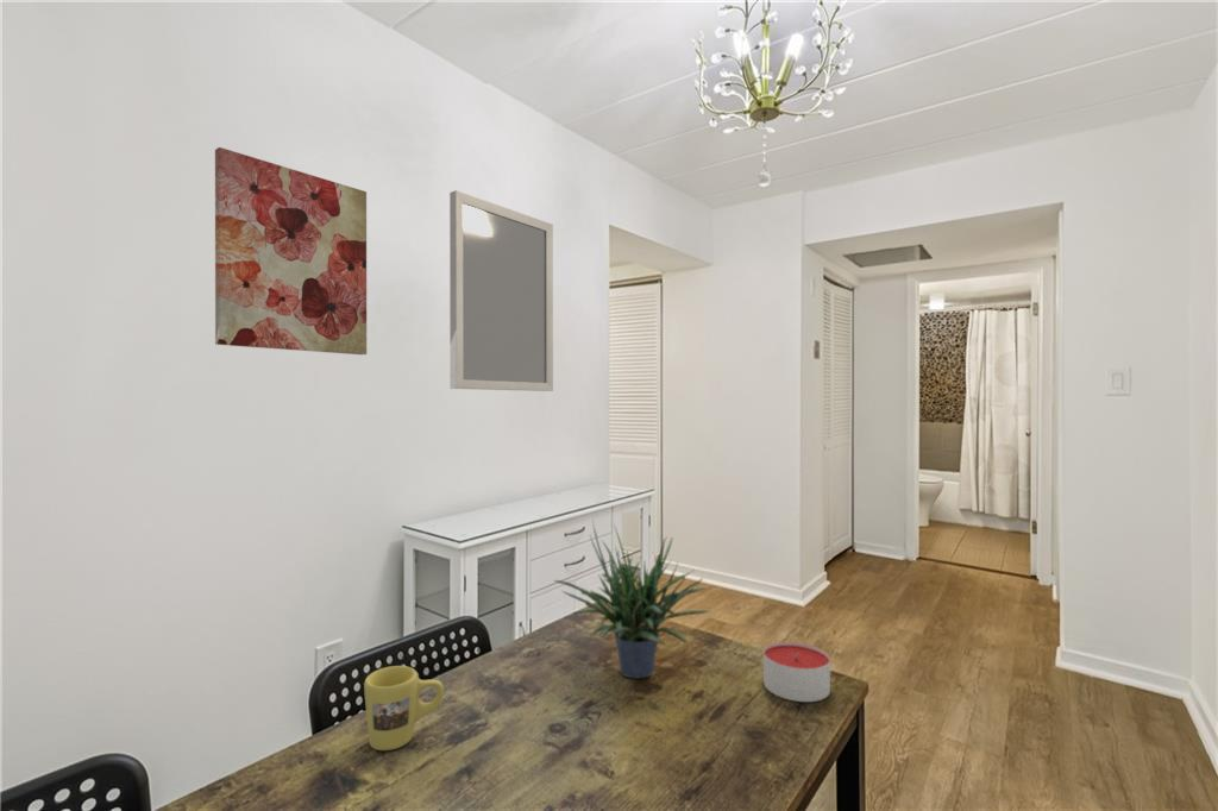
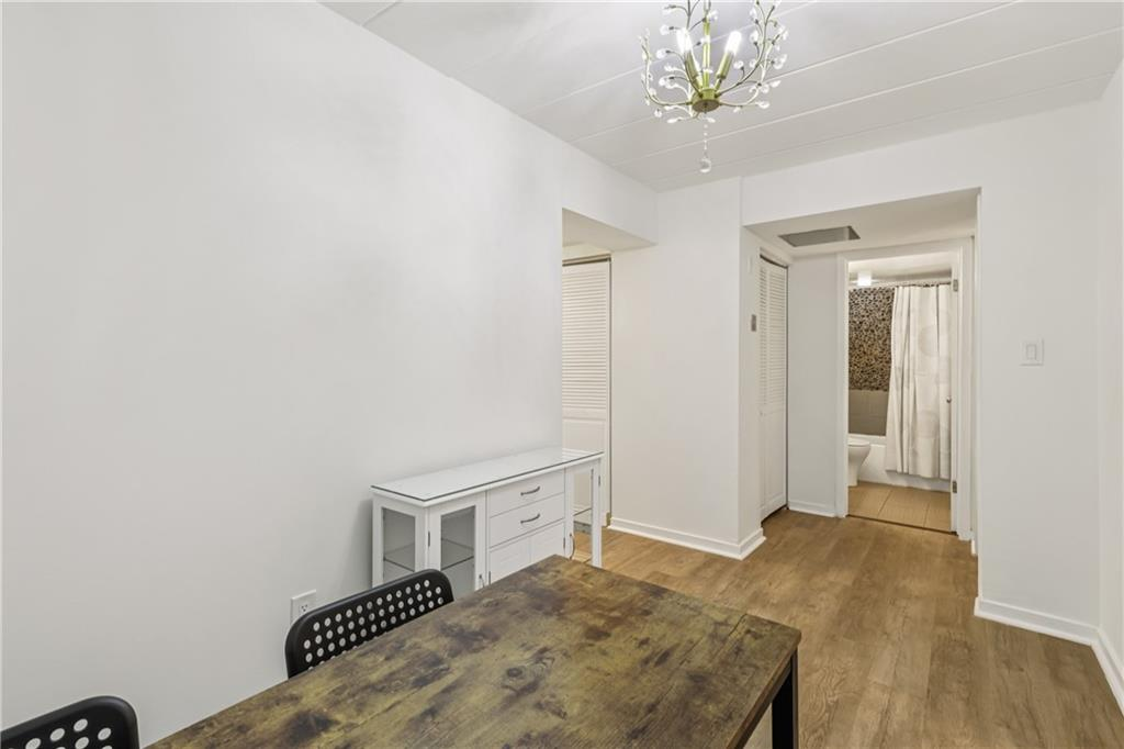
- mug [363,665,445,752]
- candle [762,641,831,703]
- home mirror [448,189,554,392]
- potted plant [552,520,711,679]
- wall art [214,146,368,356]
